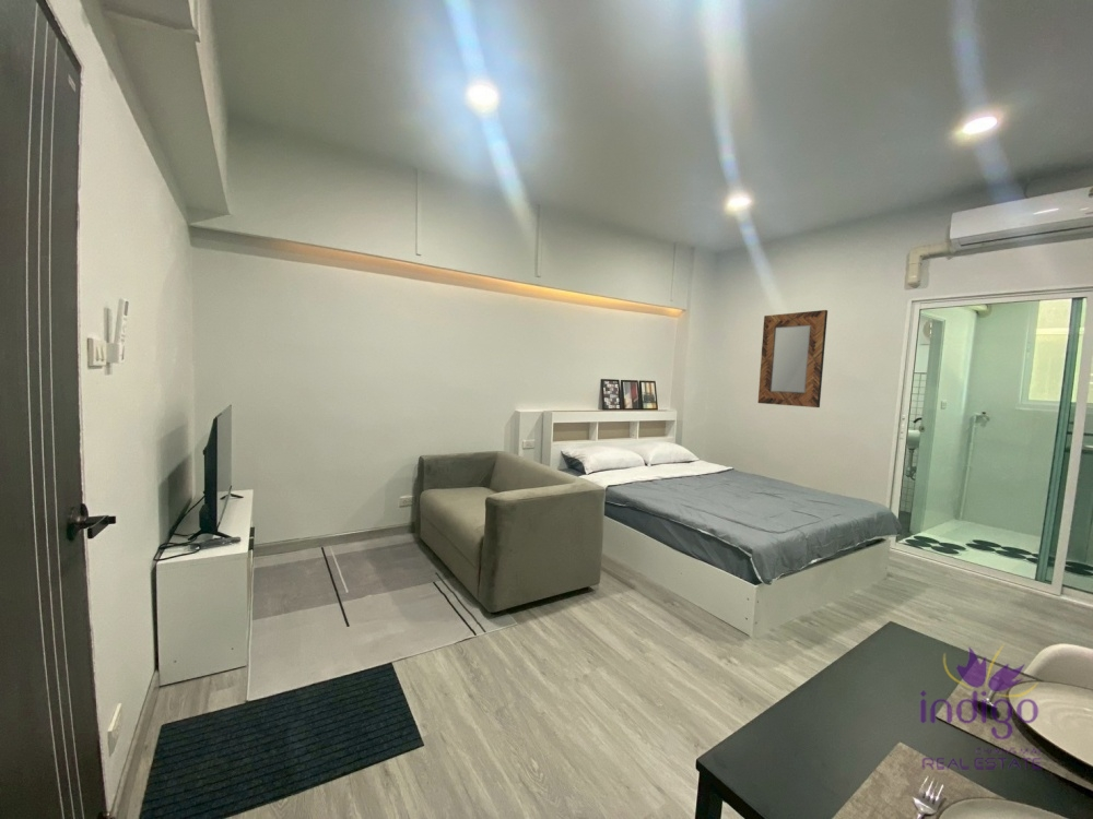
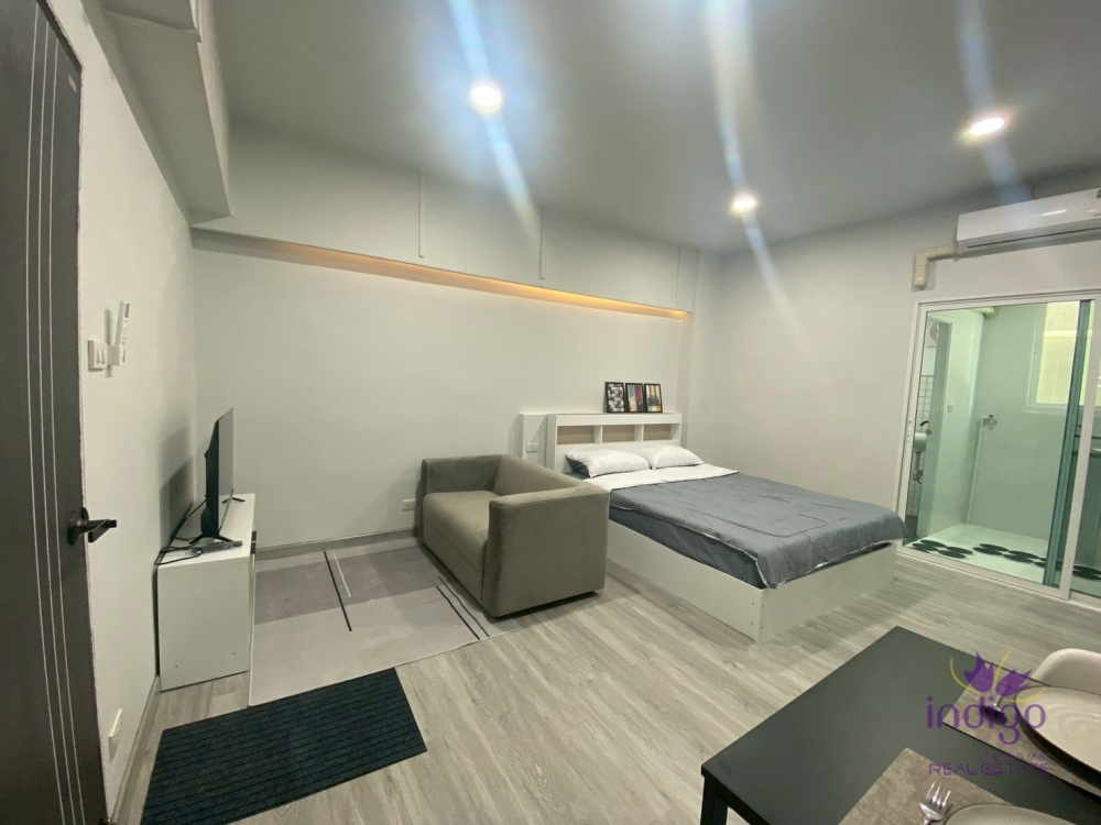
- home mirror [757,309,828,408]
